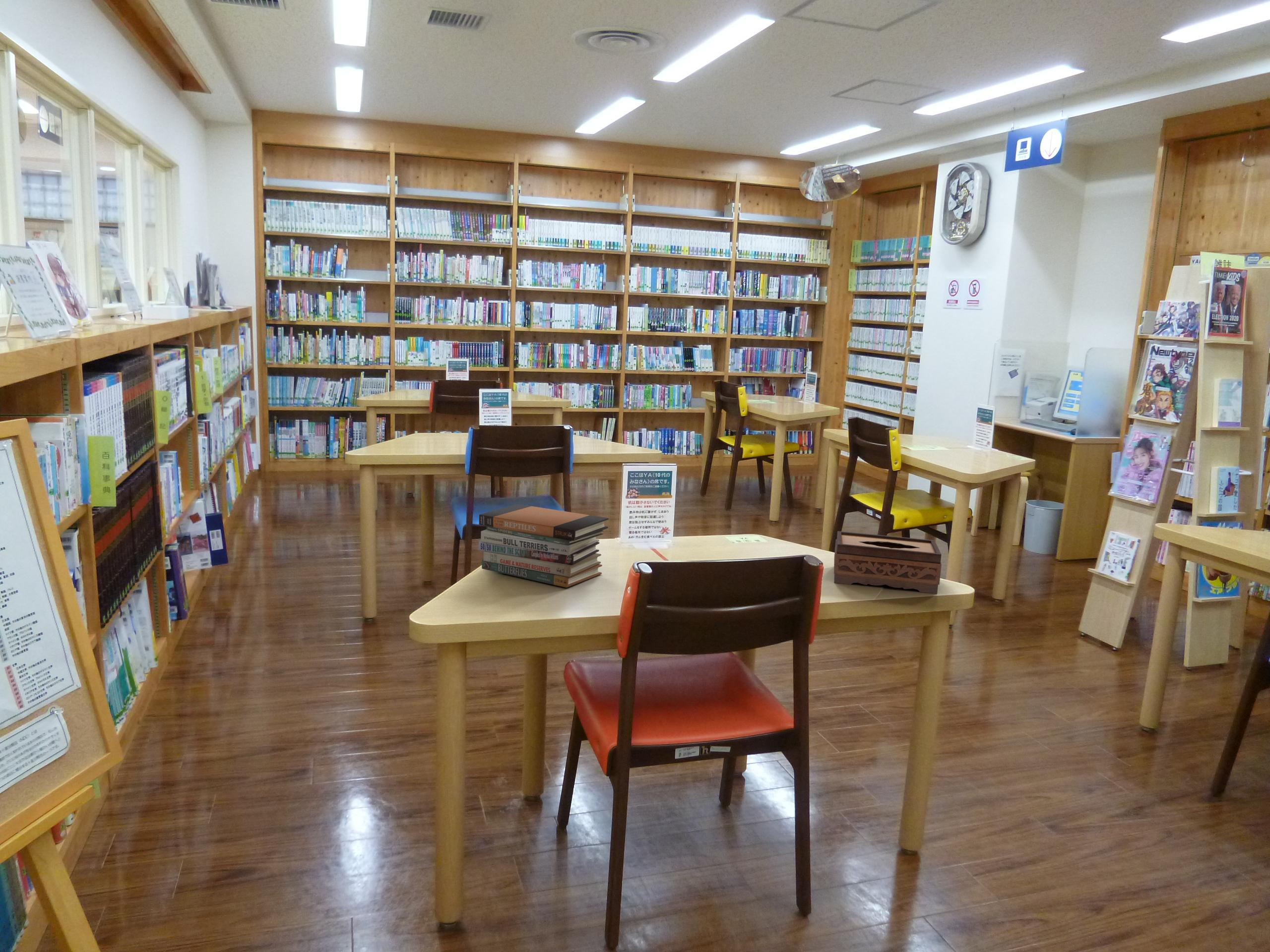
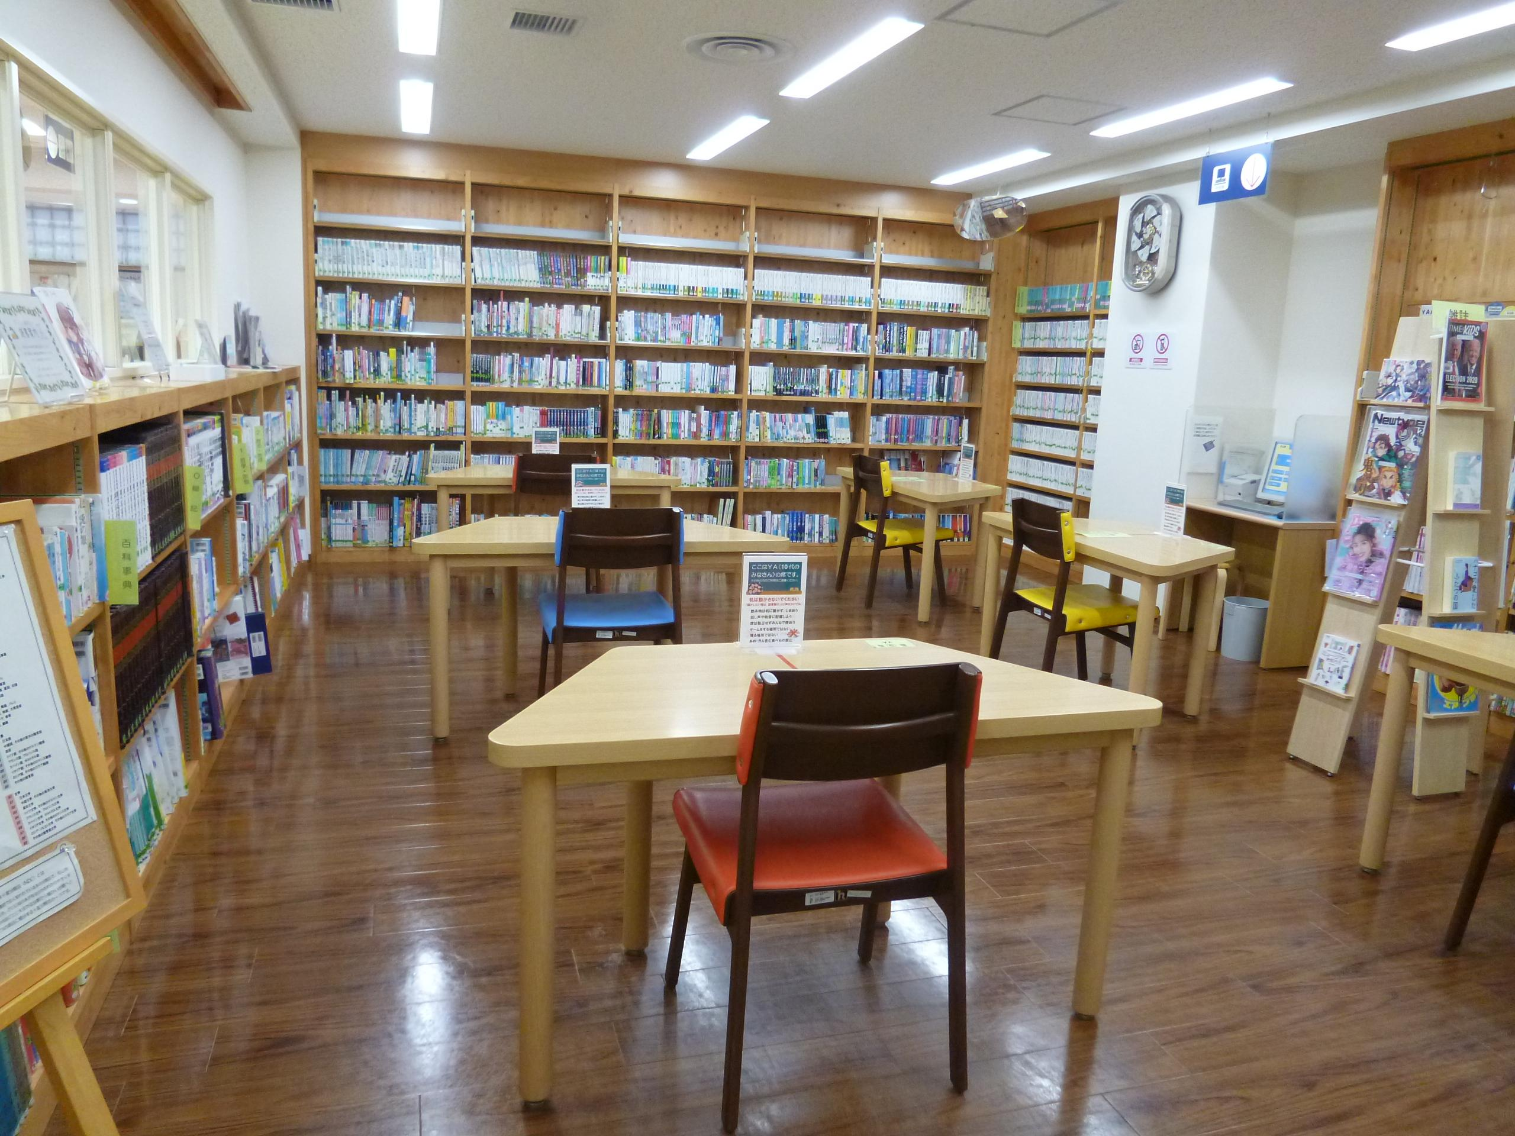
- book stack [478,504,609,588]
- tissue box [833,531,942,594]
